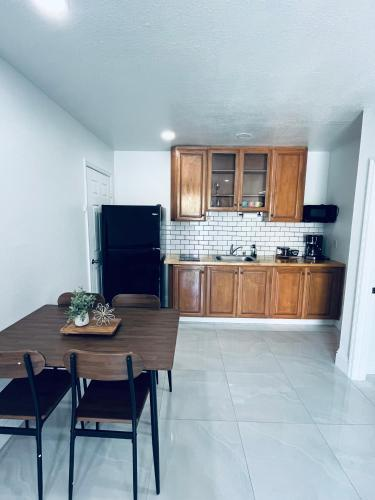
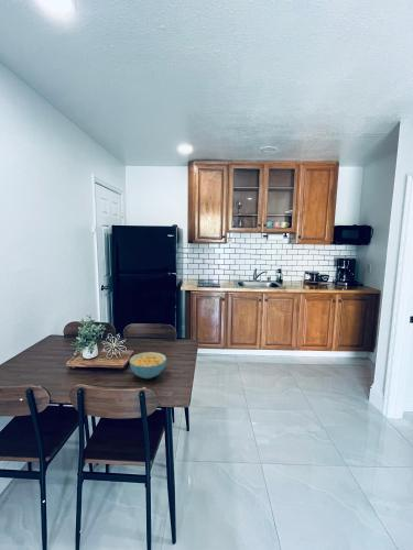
+ cereal bowl [128,351,167,380]
